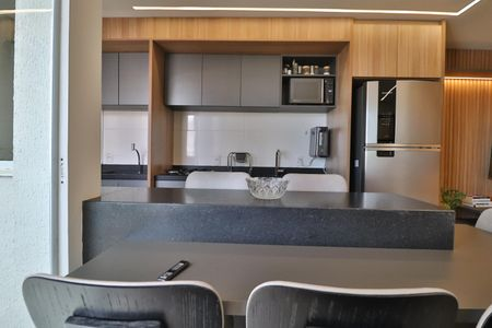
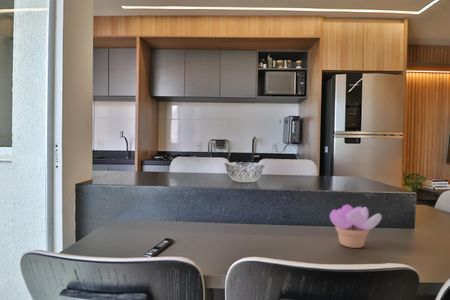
+ succulent plant [329,204,383,249]
